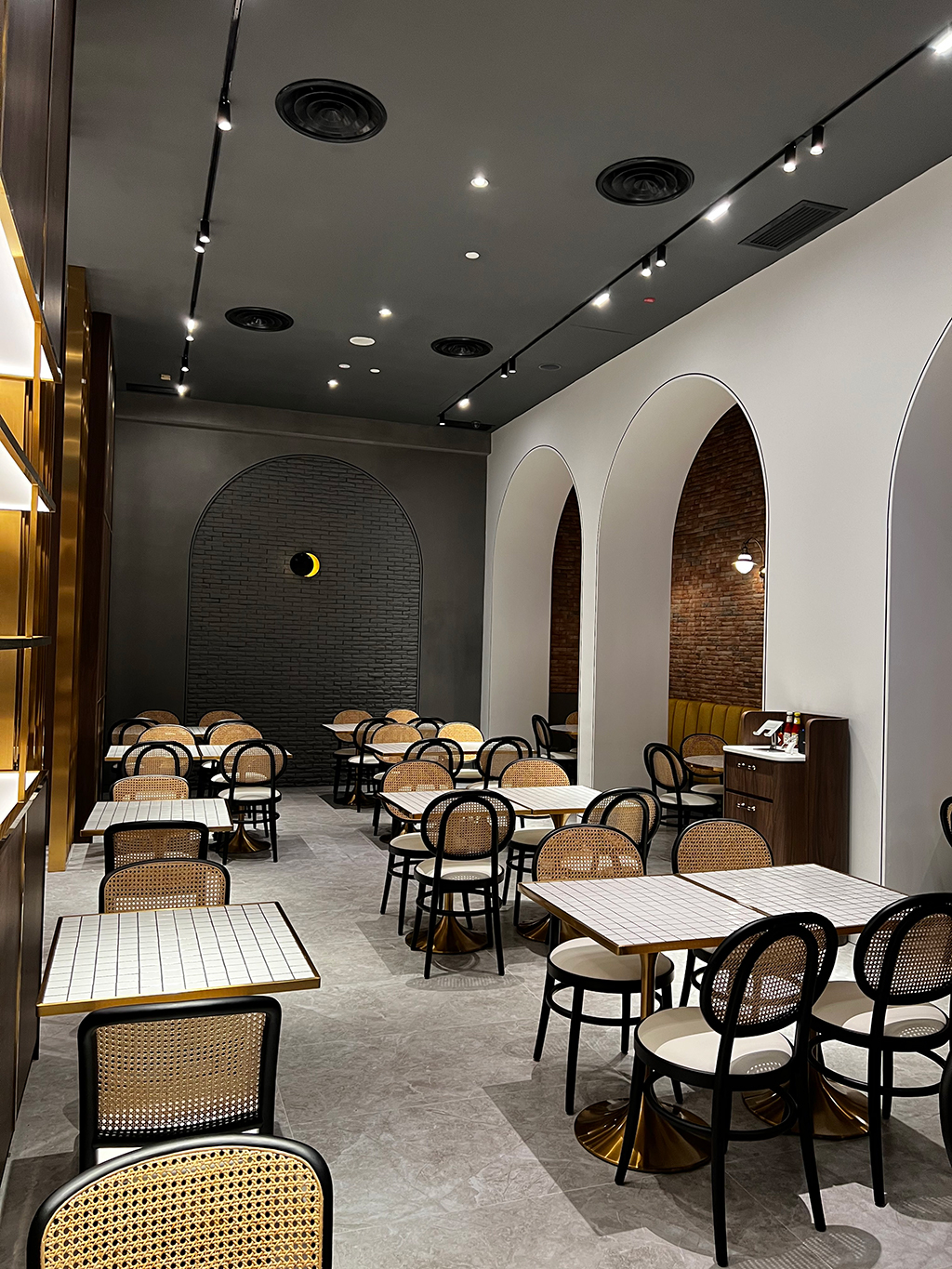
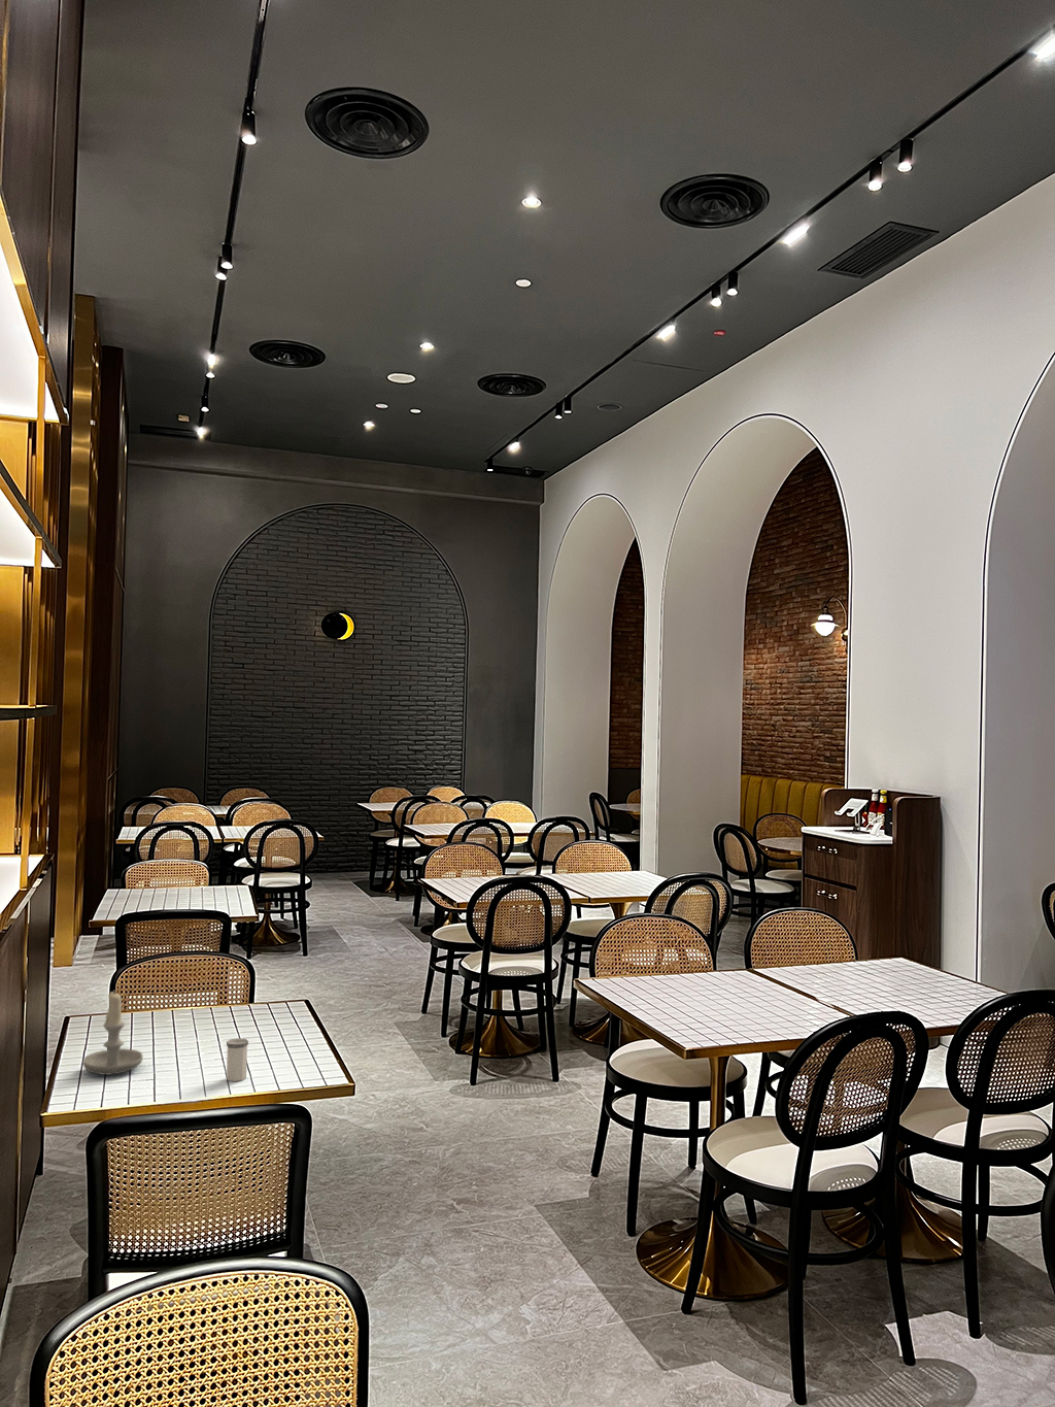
+ candle [81,989,144,1077]
+ salt shaker [226,1037,249,1082]
